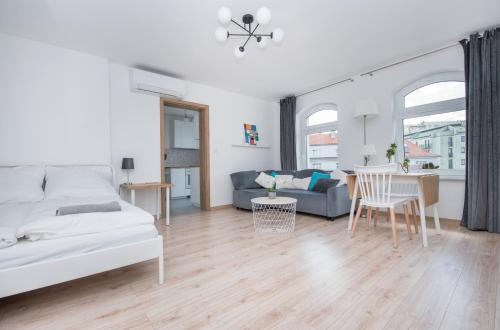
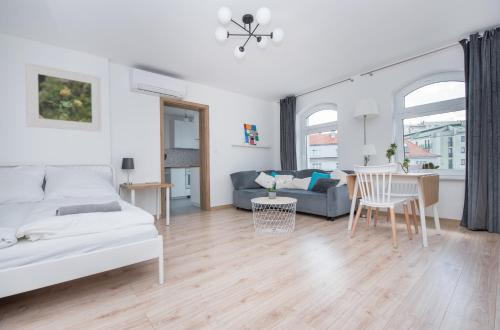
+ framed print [24,61,103,133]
